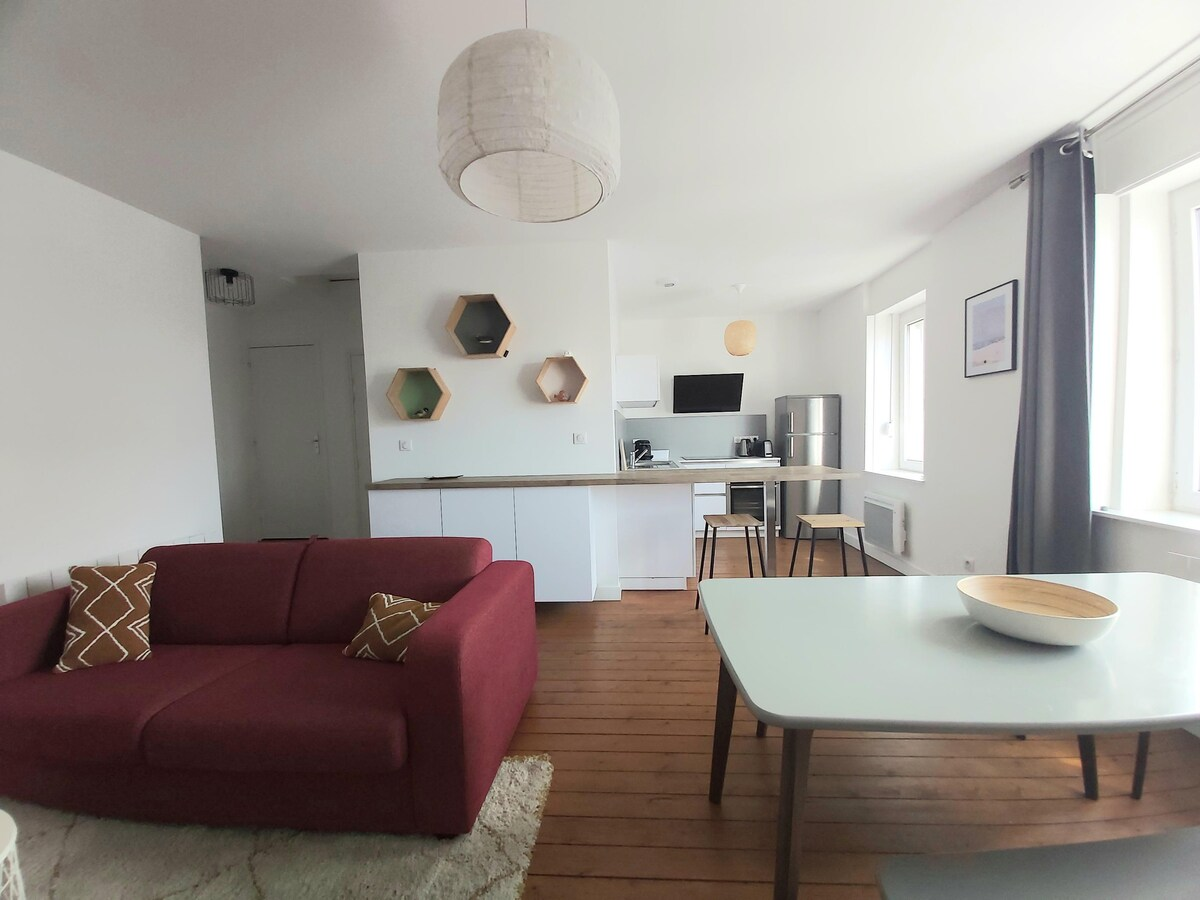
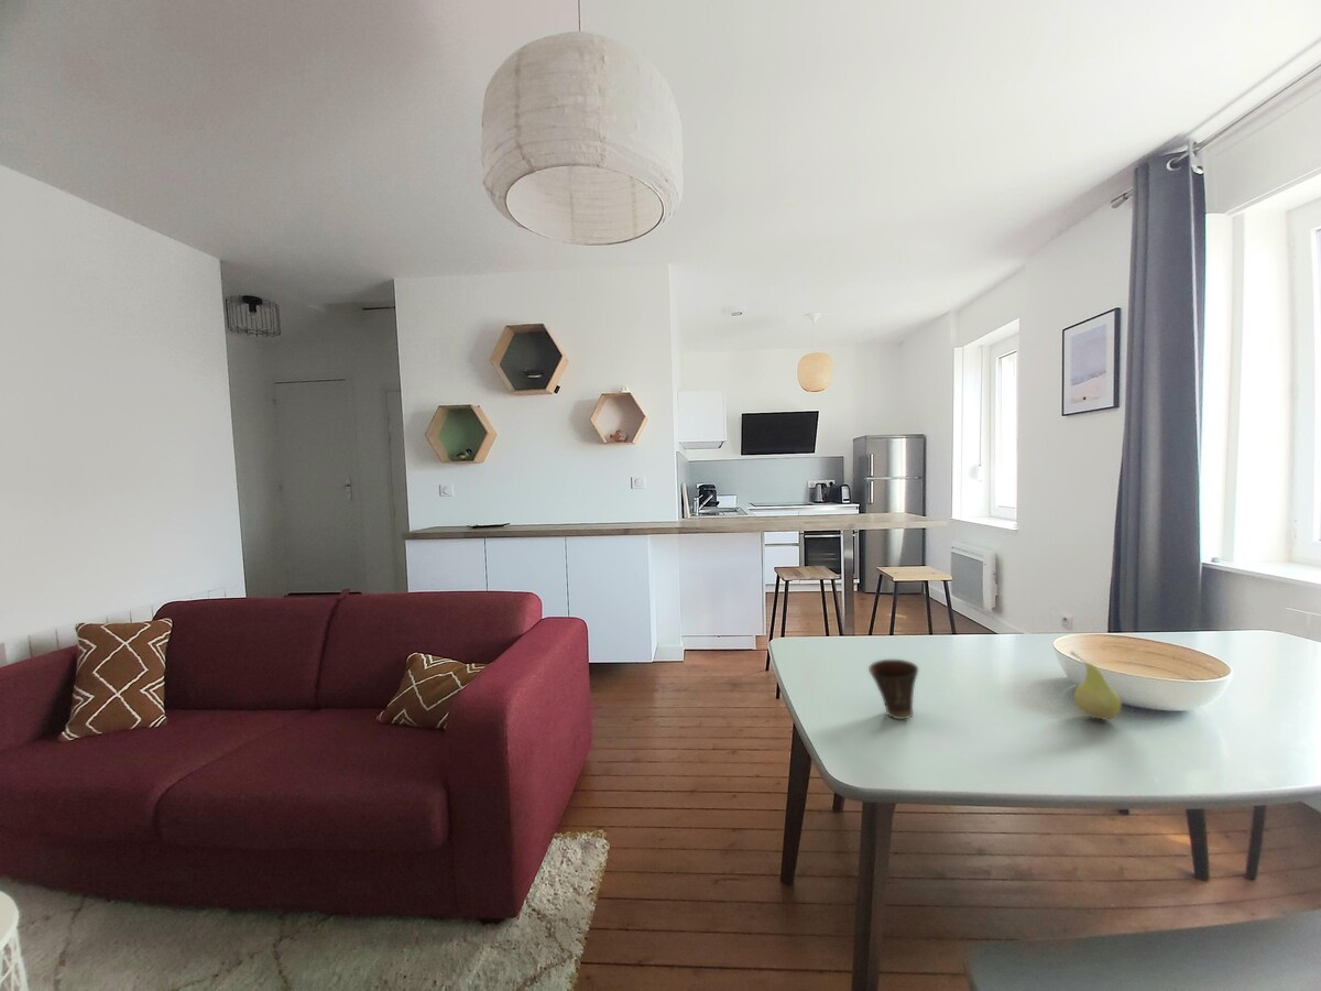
+ cup [867,658,919,720]
+ fruit [1069,651,1123,720]
